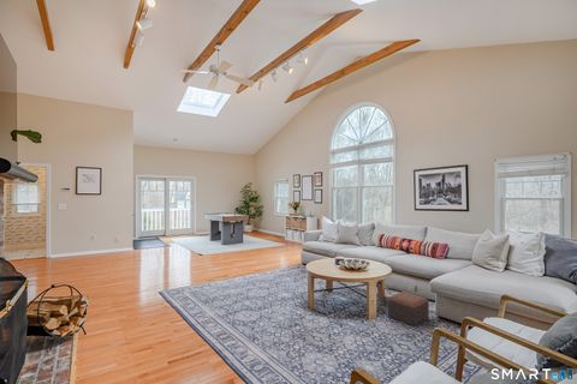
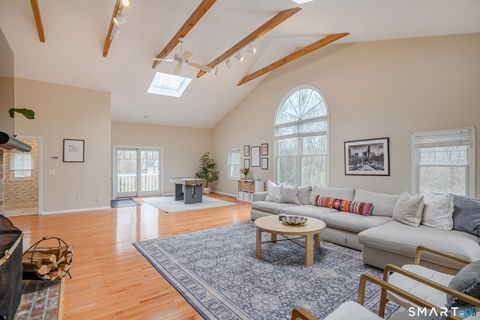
- footstool [387,290,430,326]
